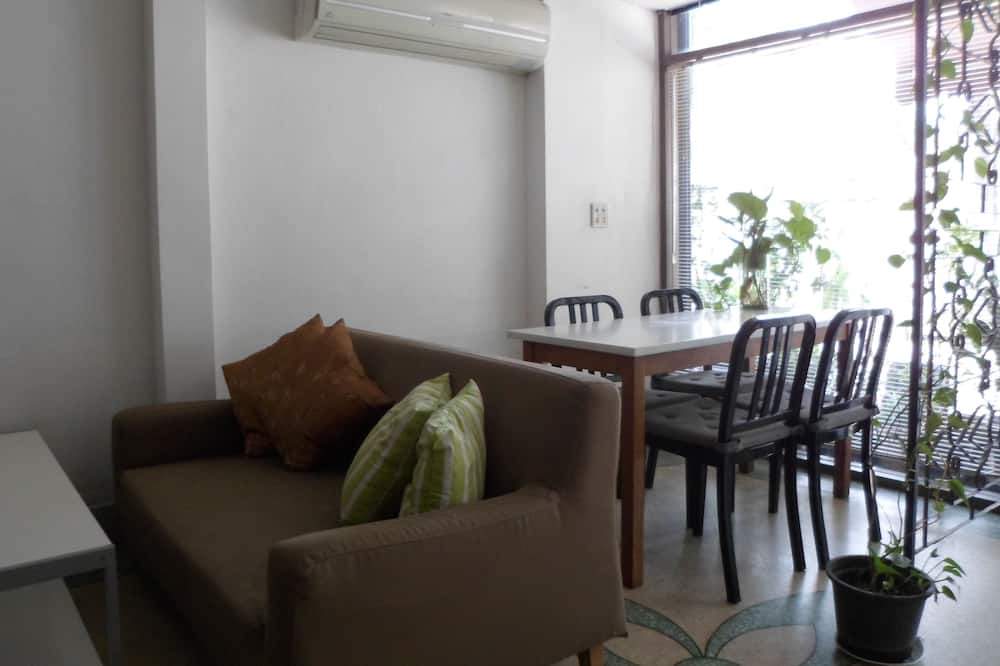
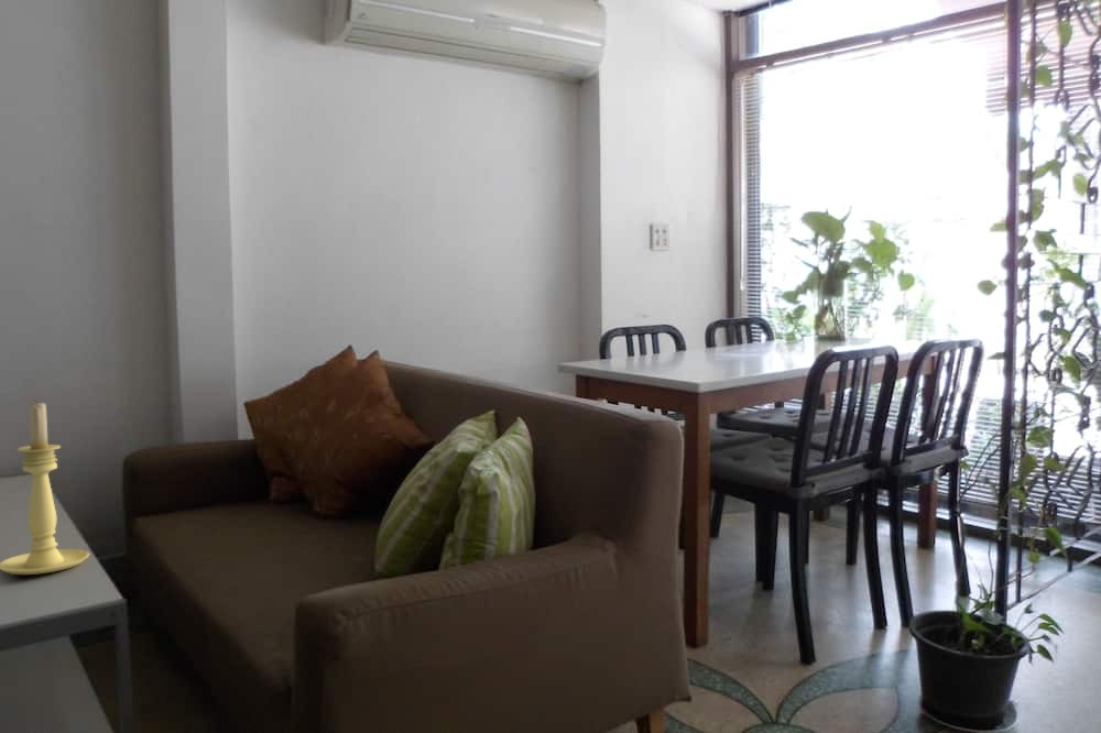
+ candle holder [0,398,90,576]
